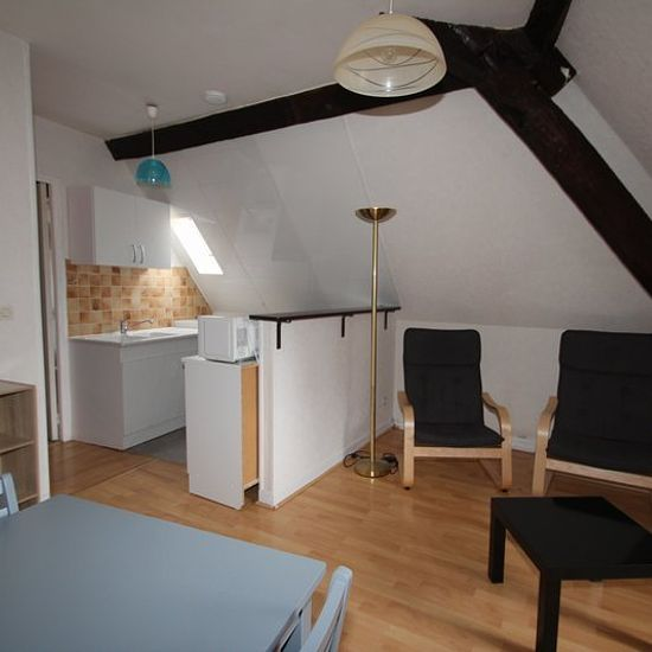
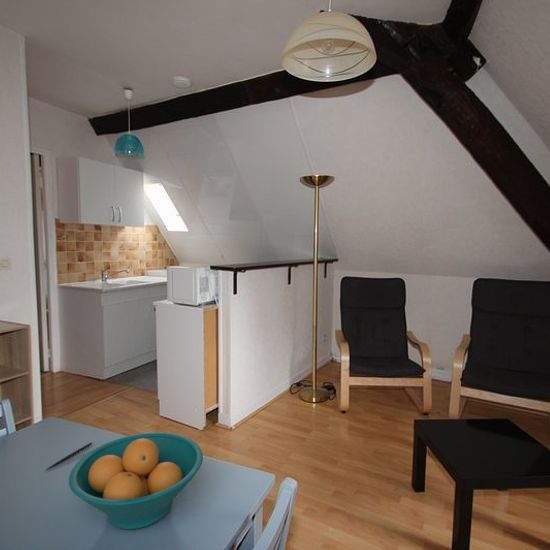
+ fruit bowl [68,431,204,530]
+ pen [44,441,93,472]
